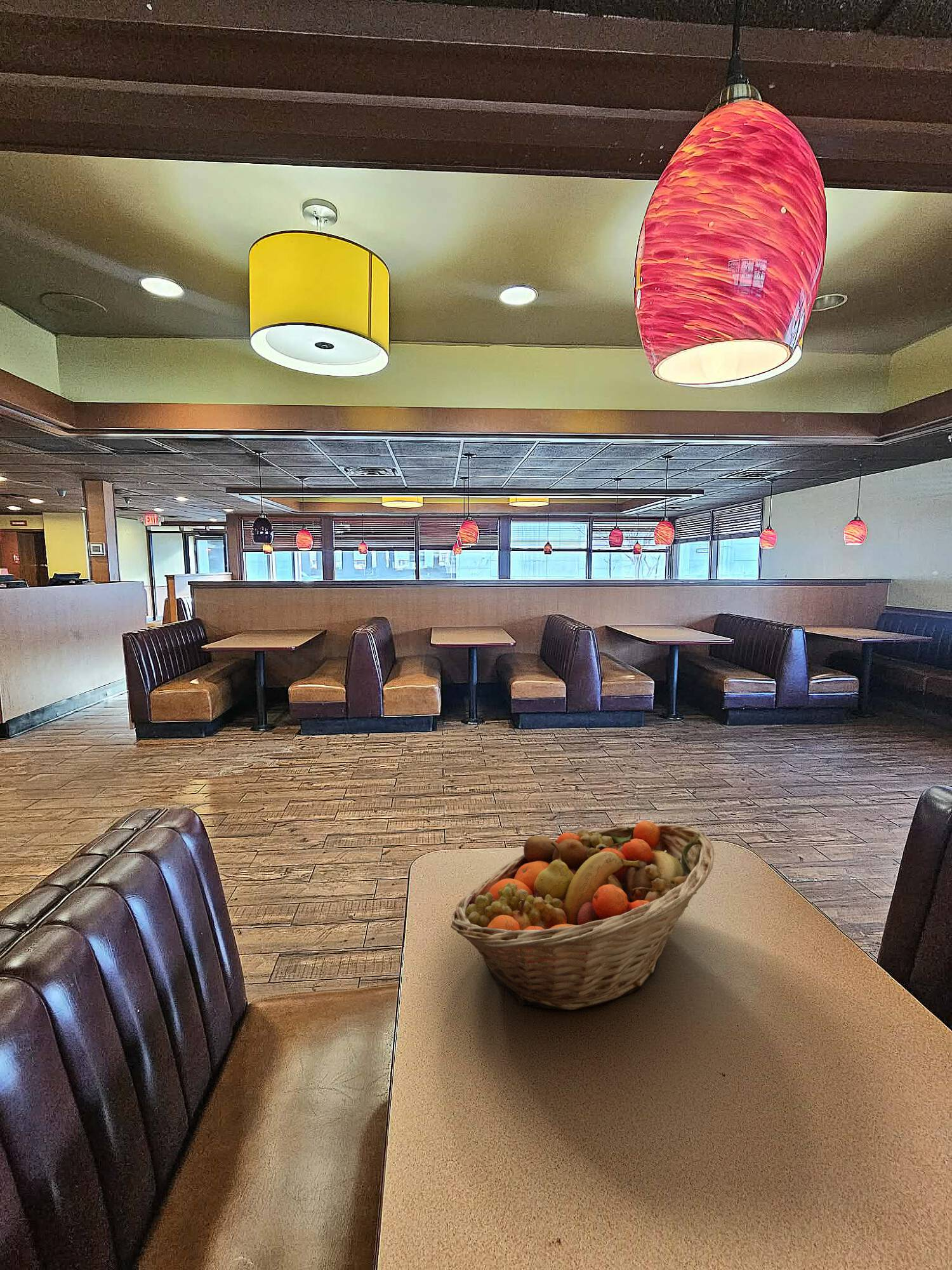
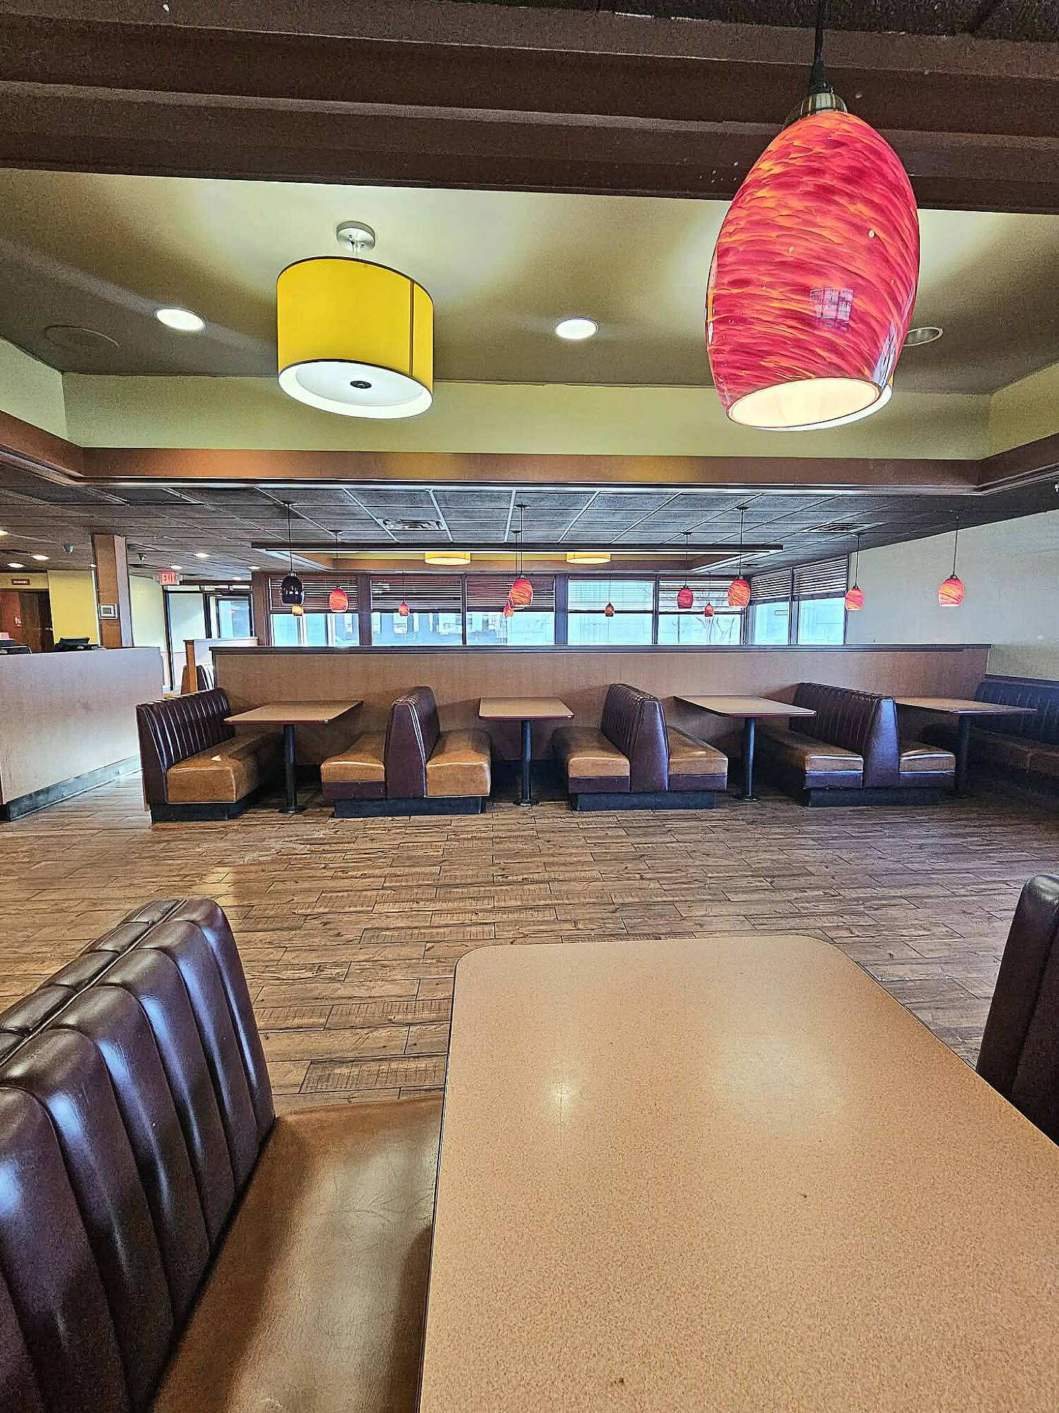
- fruit basket [450,820,715,1010]
